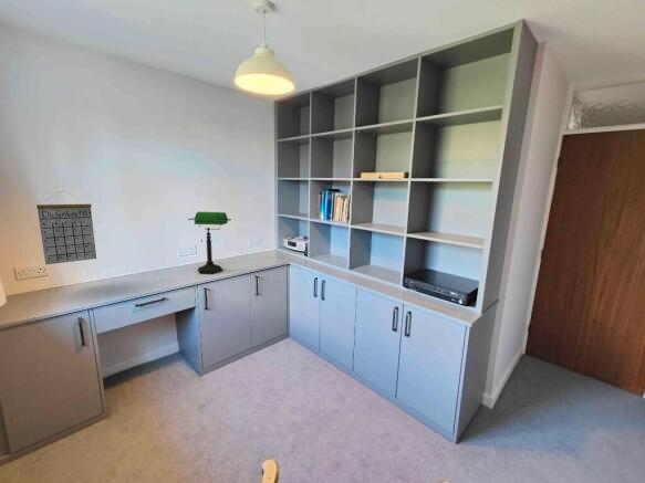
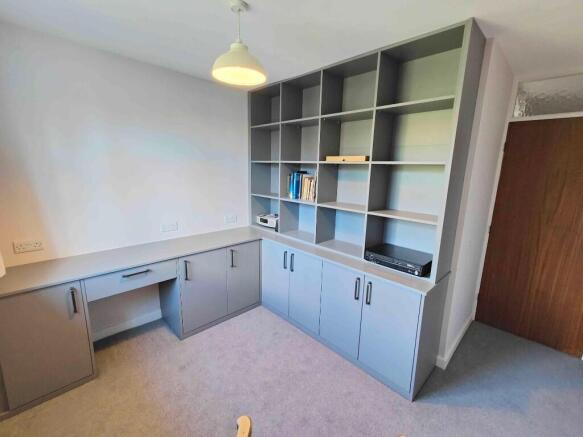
- desk lamp [186,211,232,275]
- calendar [35,189,97,266]
